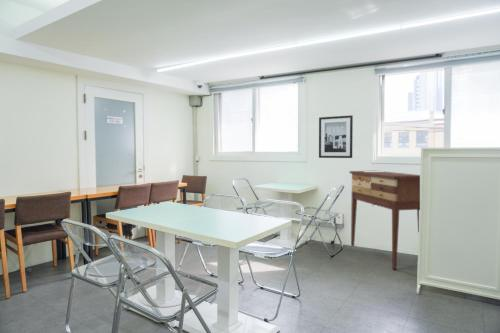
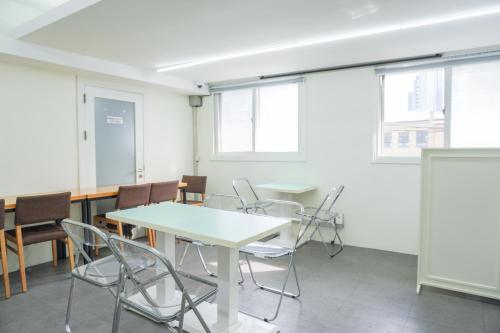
- console table [349,170,421,271]
- wall art [318,114,354,159]
